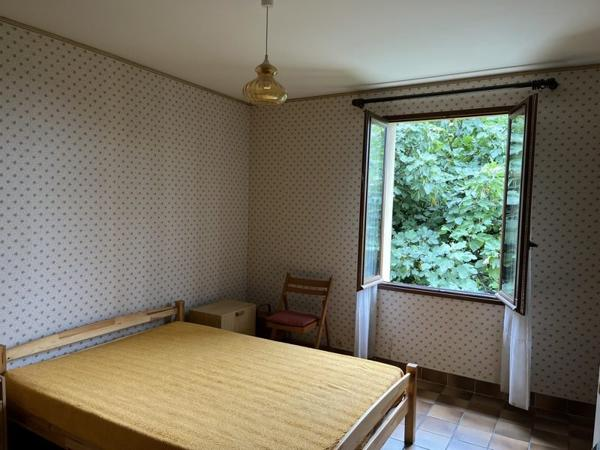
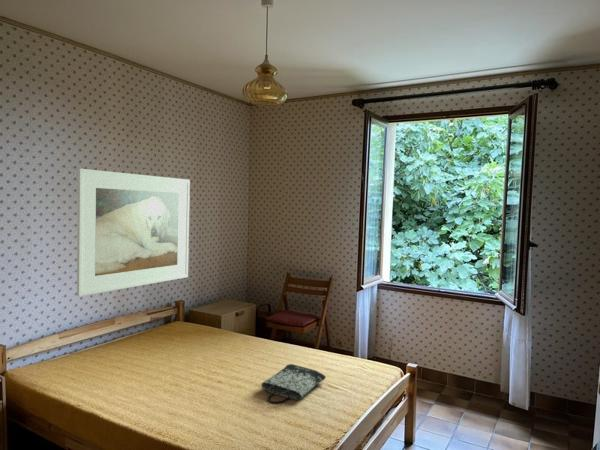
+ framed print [76,168,191,297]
+ tote bag [260,363,327,404]
